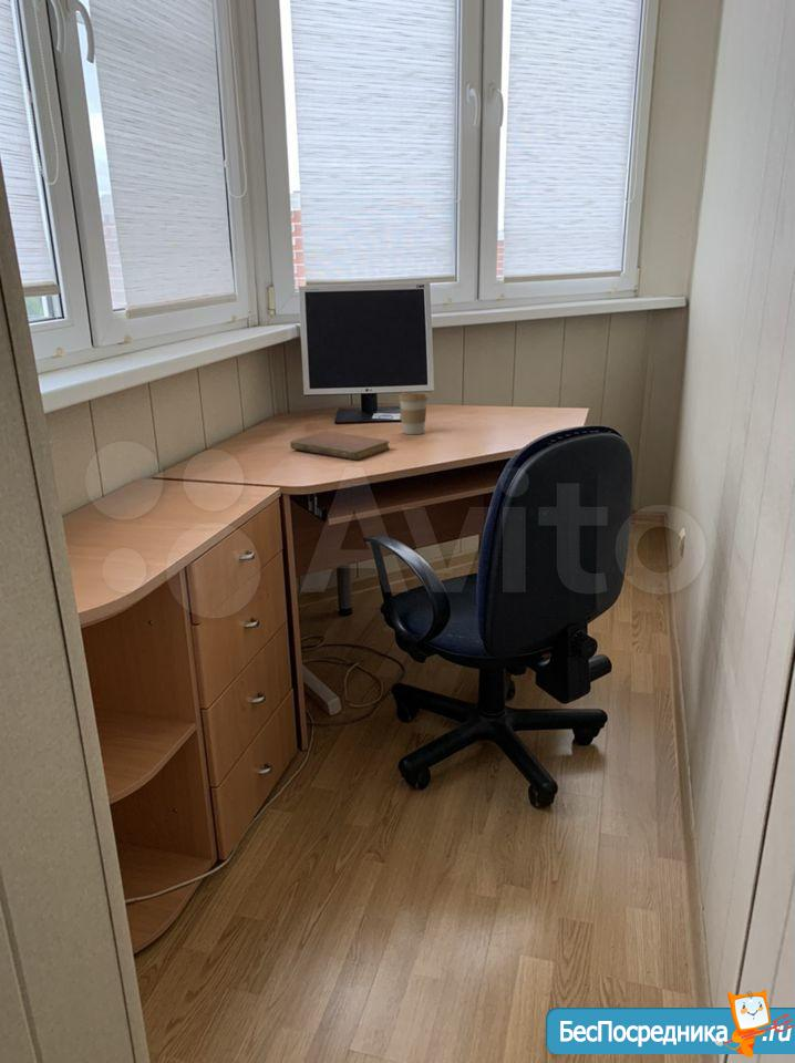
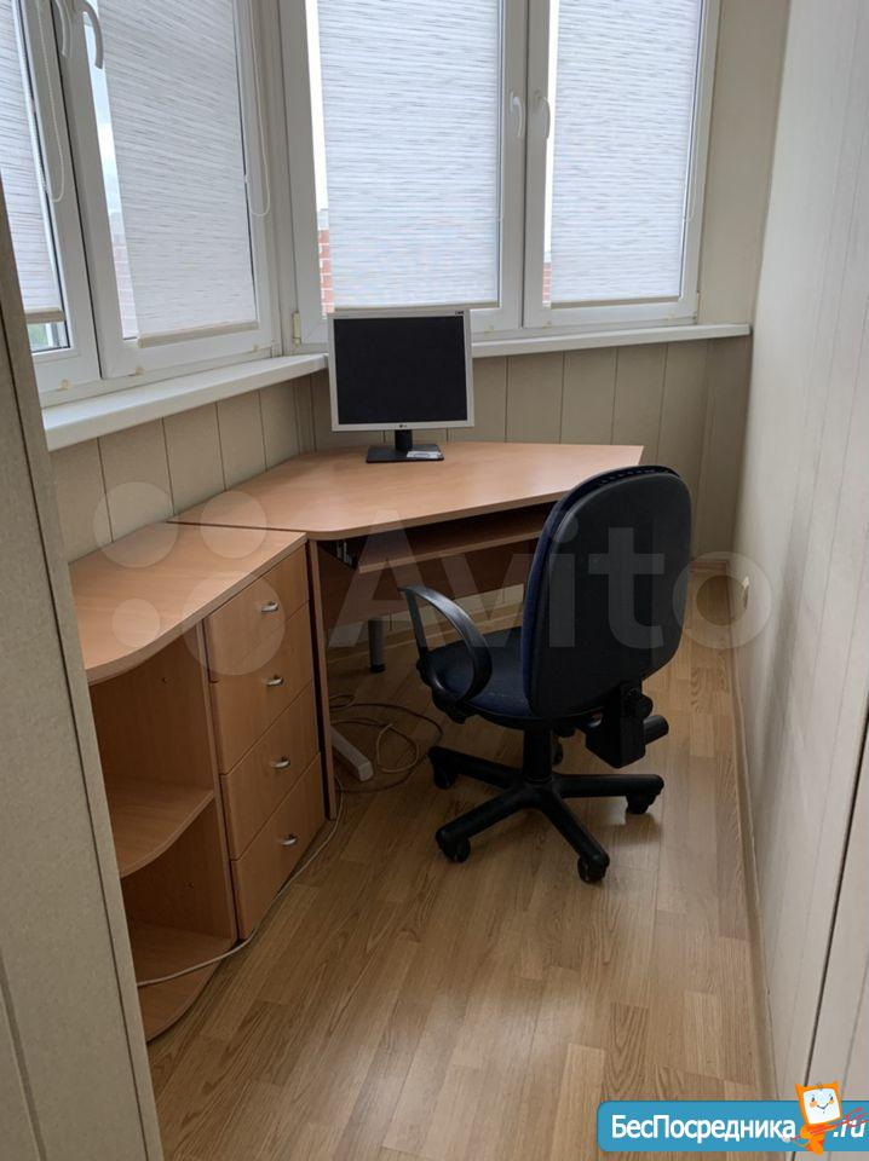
- coffee cup [398,392,429,435]
- notebook [289,430,391,462]
